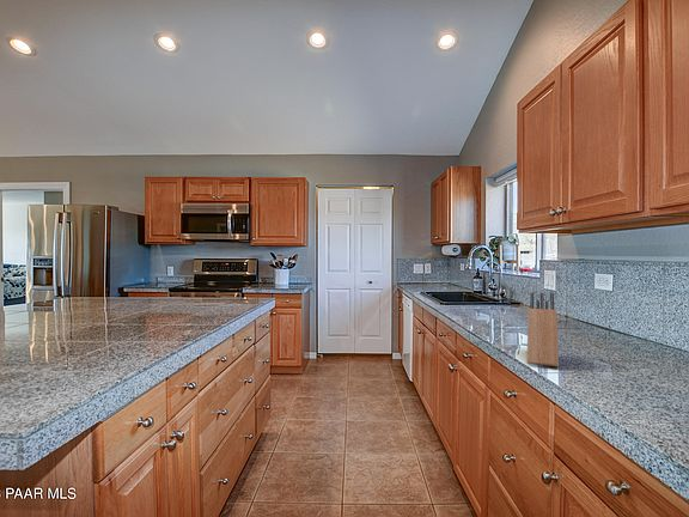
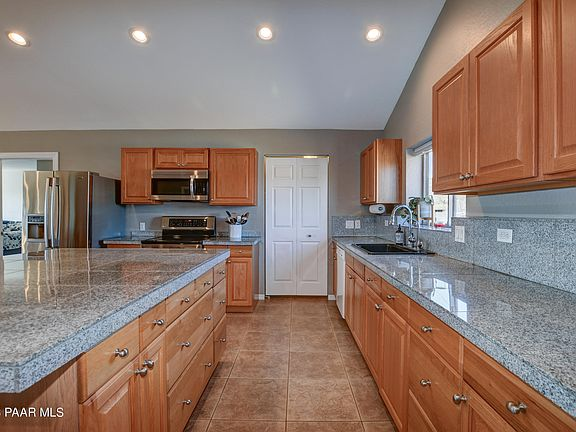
- knife block [526,292,560,367]
